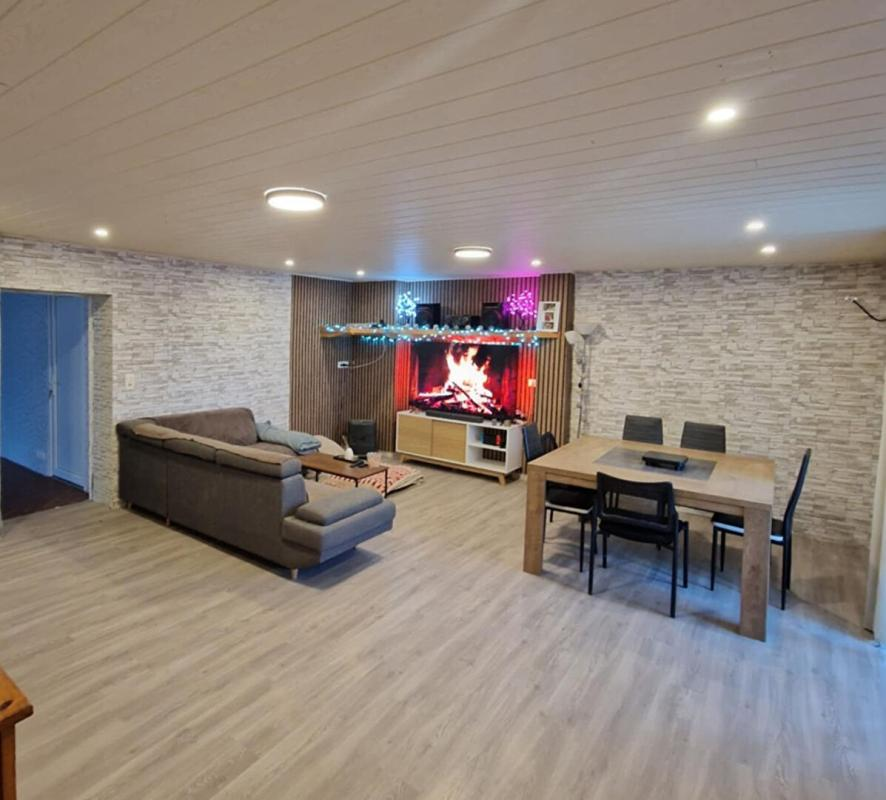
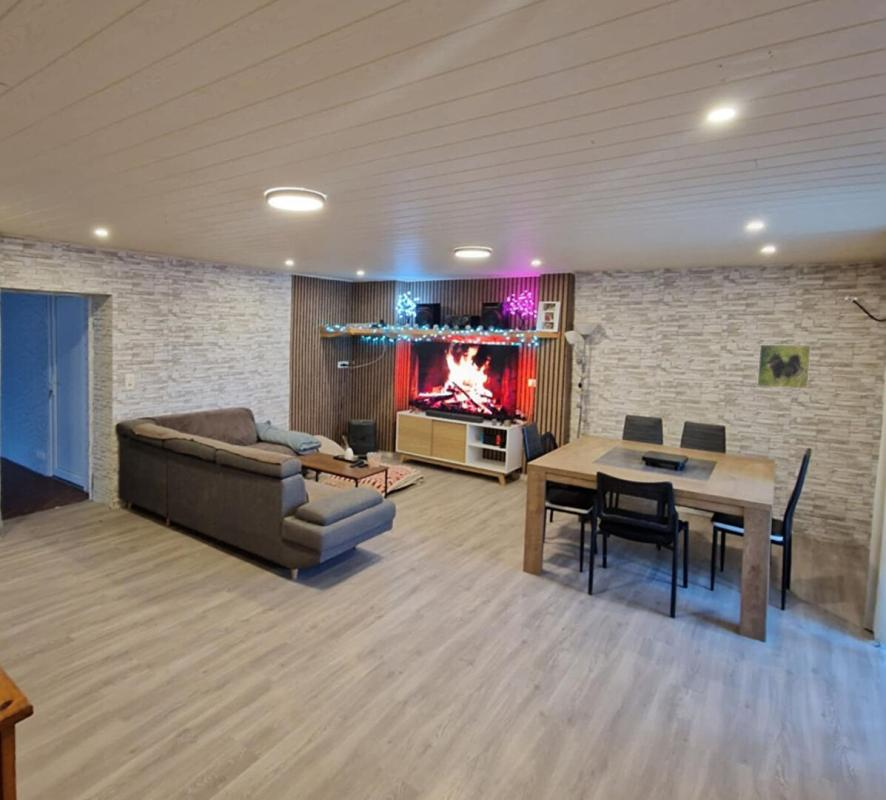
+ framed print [756,344,812,390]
